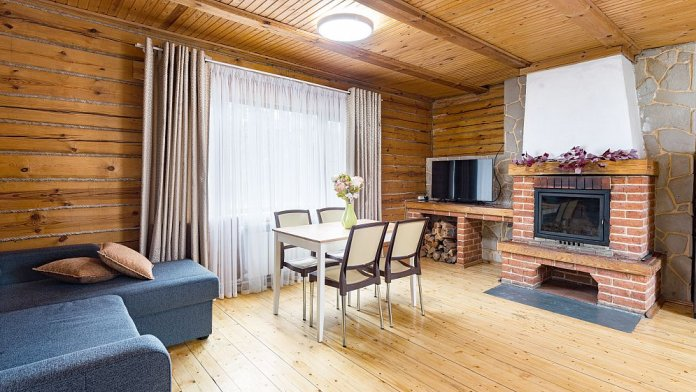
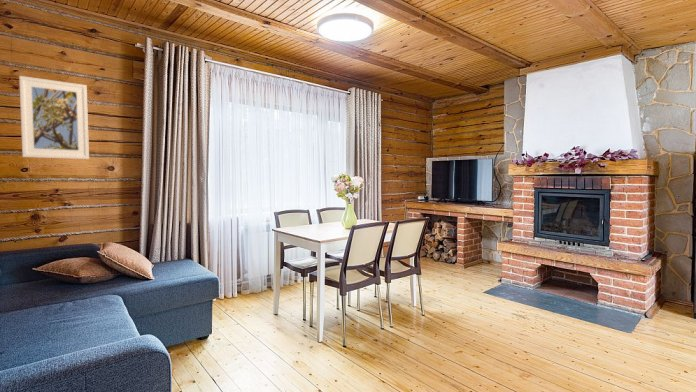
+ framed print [18,75,90,160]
